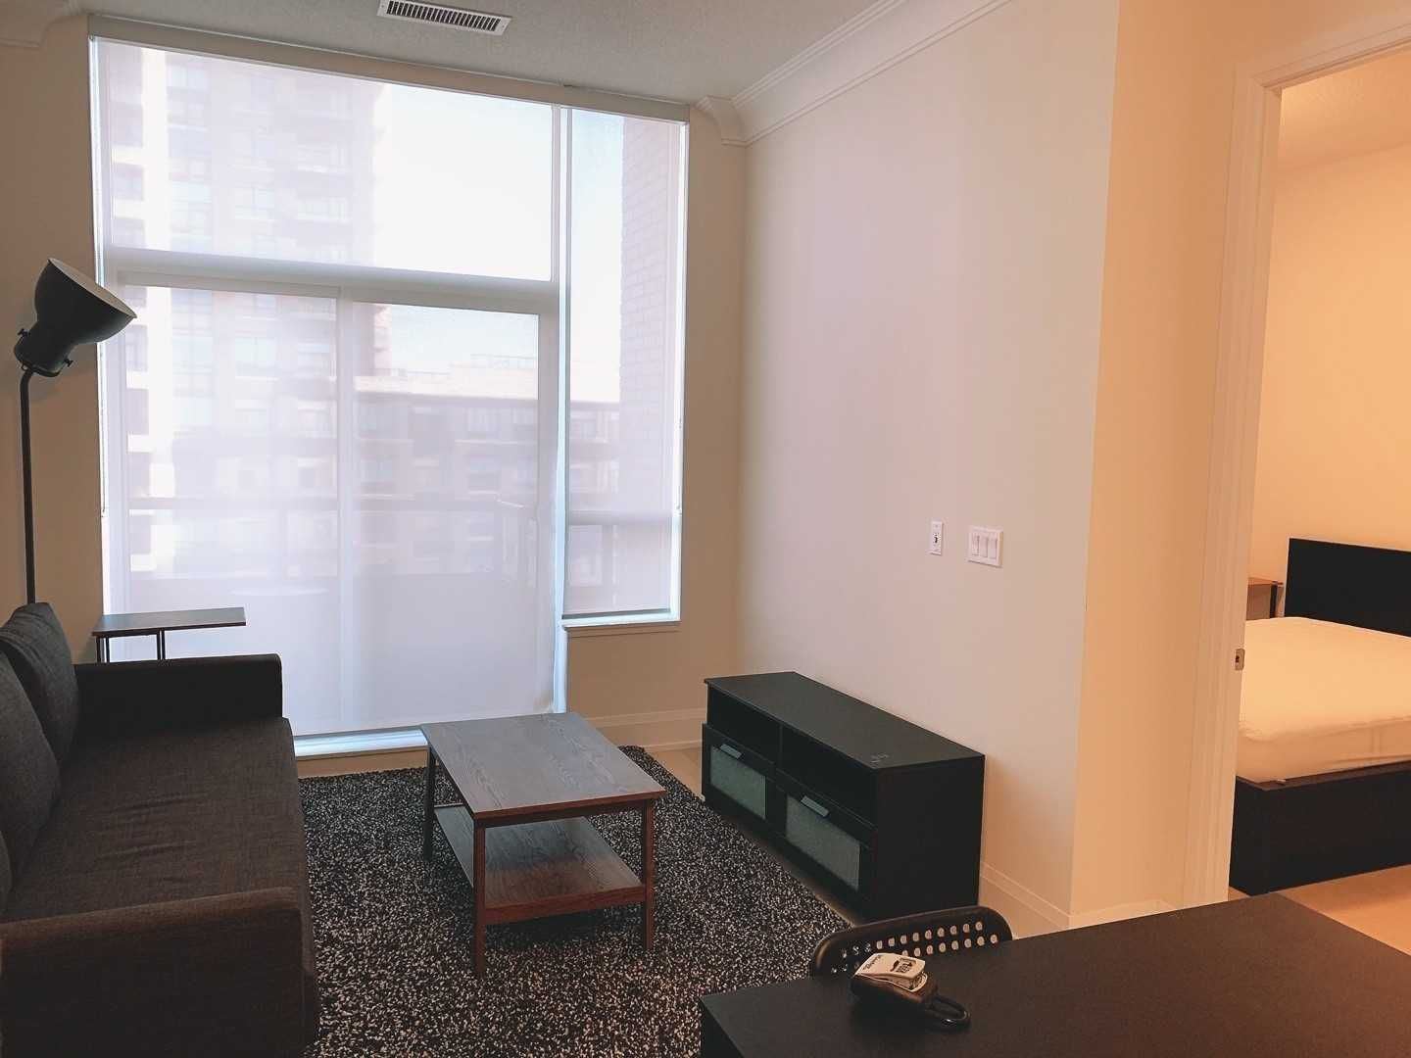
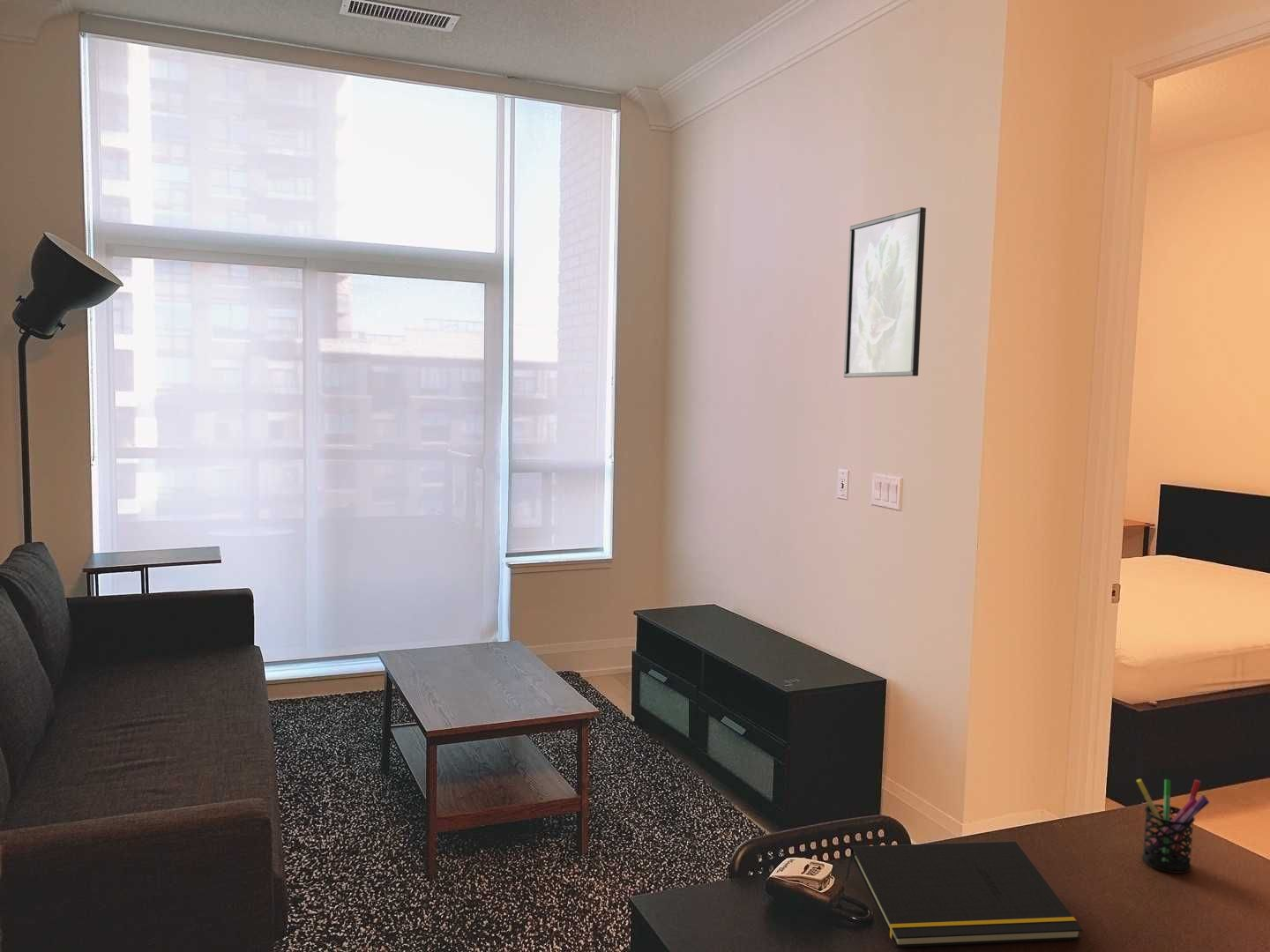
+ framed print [843,206,927,379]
+ notepad [845,840,1083,948]
+ pen holder [1135,778,1210,874]
